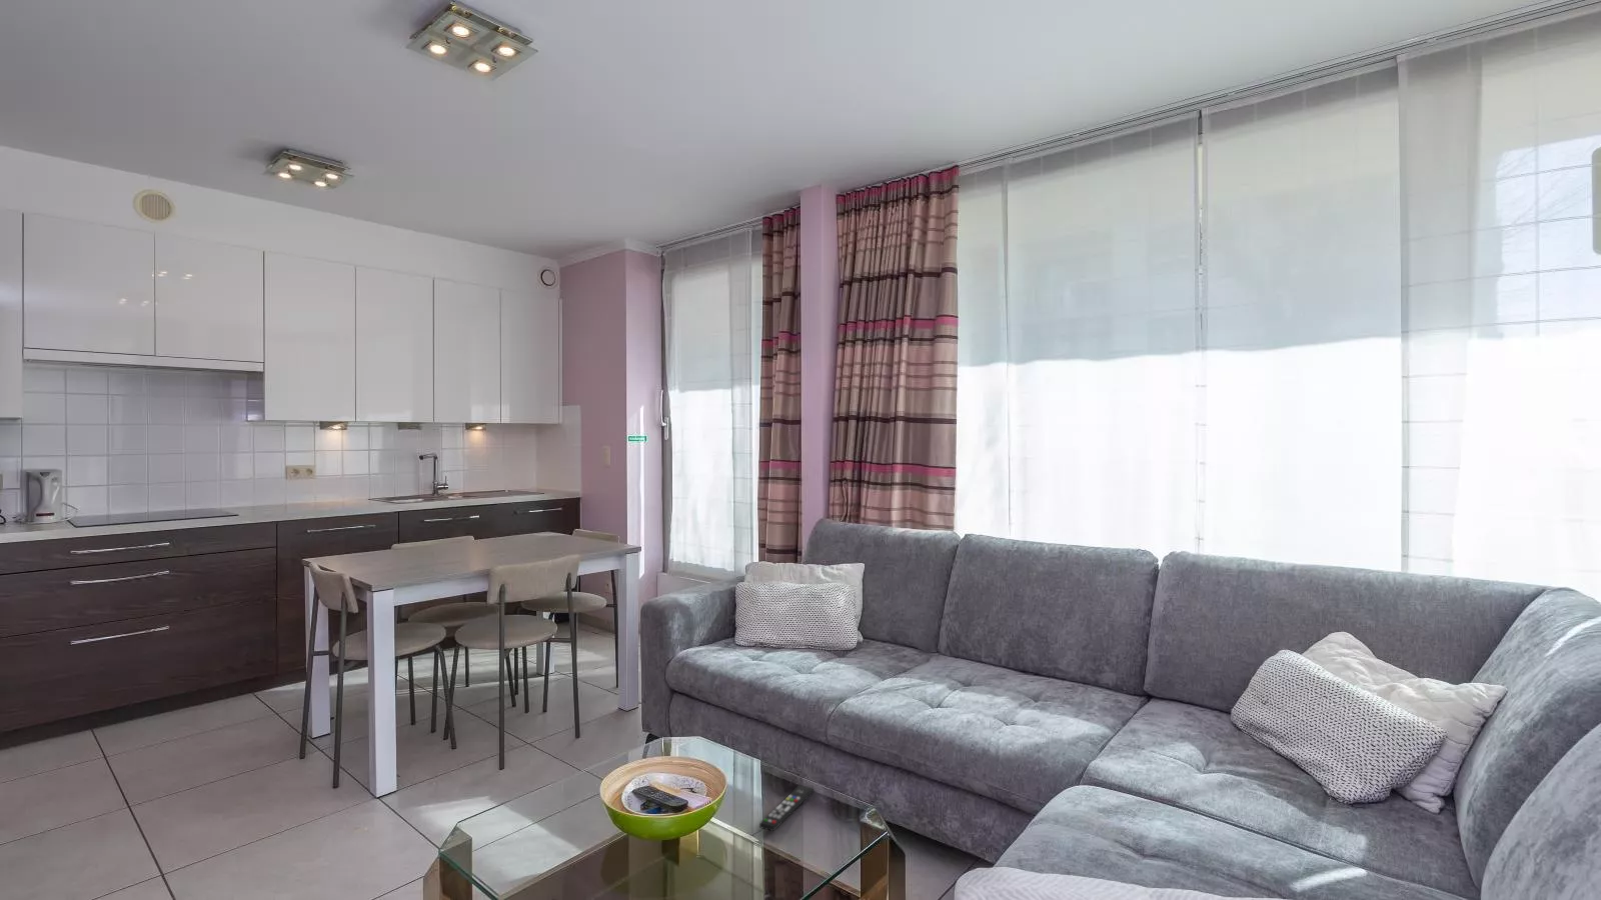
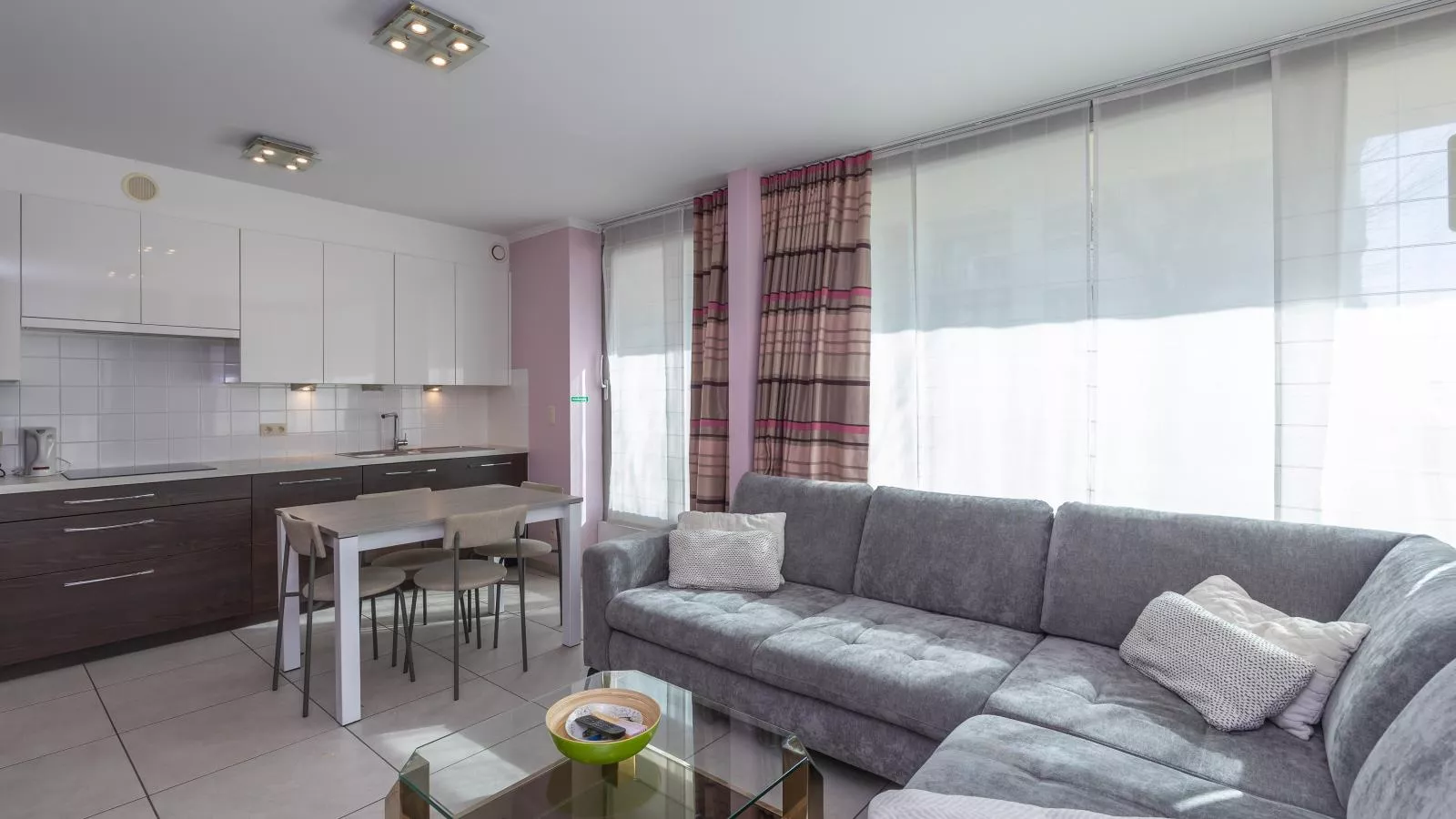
- remote control [759,784,815,832]
